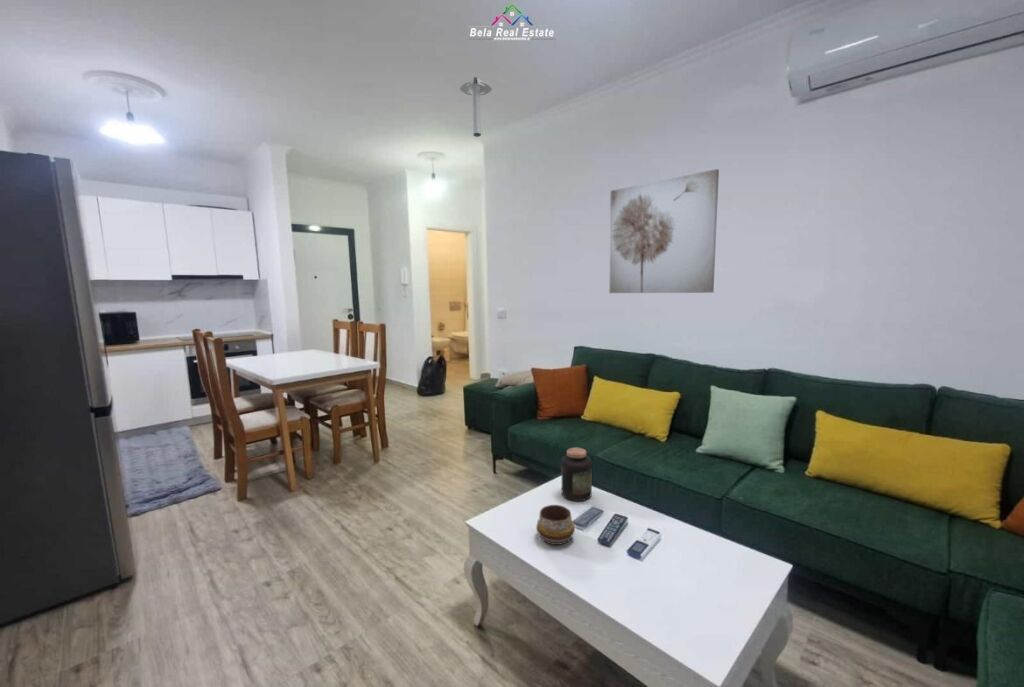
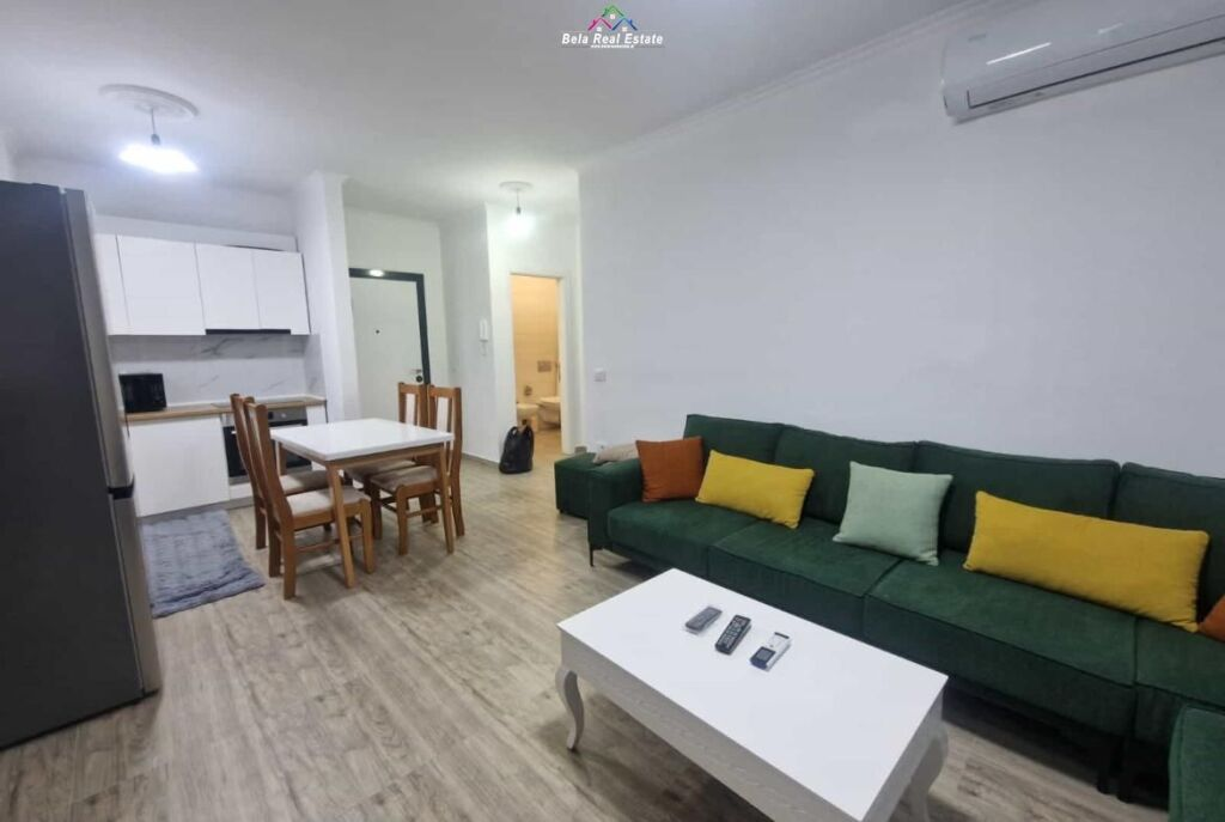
- ceiling light [459,76,493,138]
- decorative bowl [535,504,576,546]
- wall art [608,168,720,294]
- jar [560,447,593,502]
